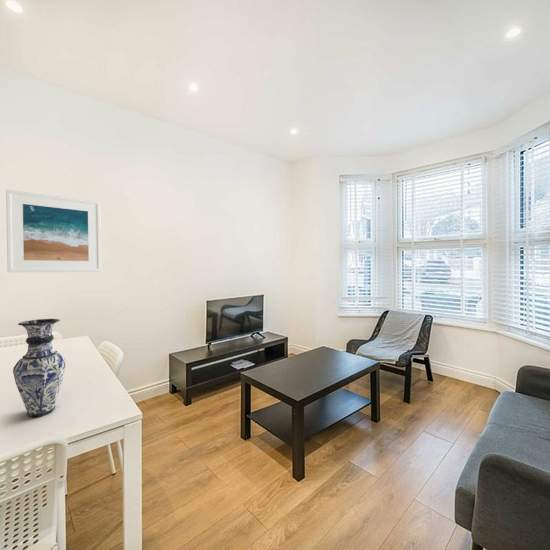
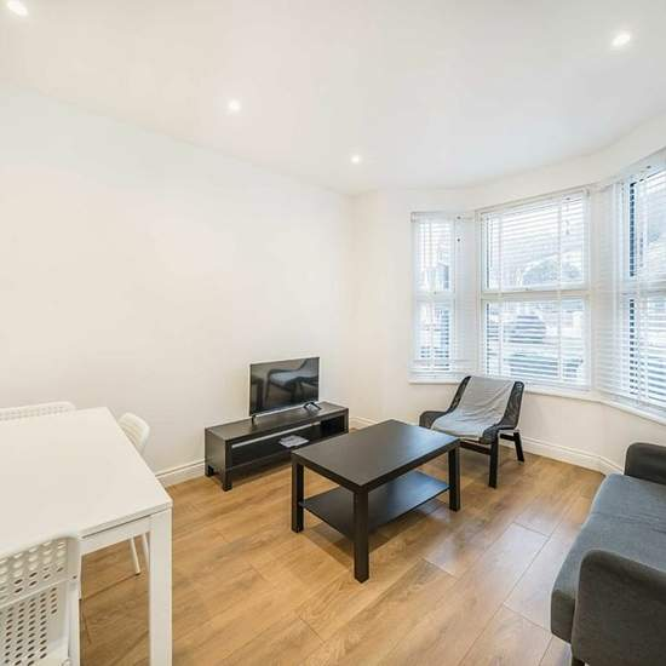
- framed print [5,189,102,273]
- vase [12,318,67,418]
